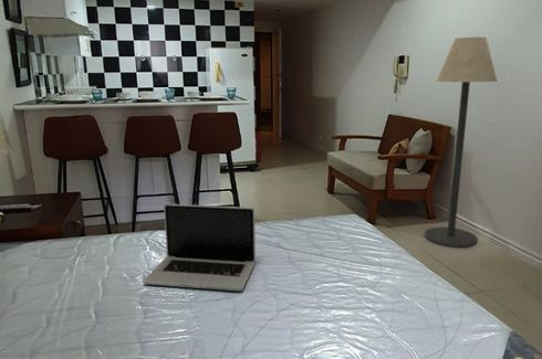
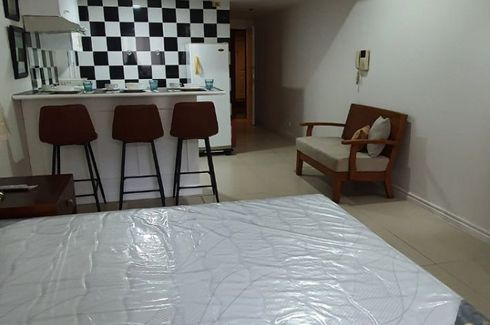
- floor lamp [424,36,499,249]
- laptop [142,203,257,292]
